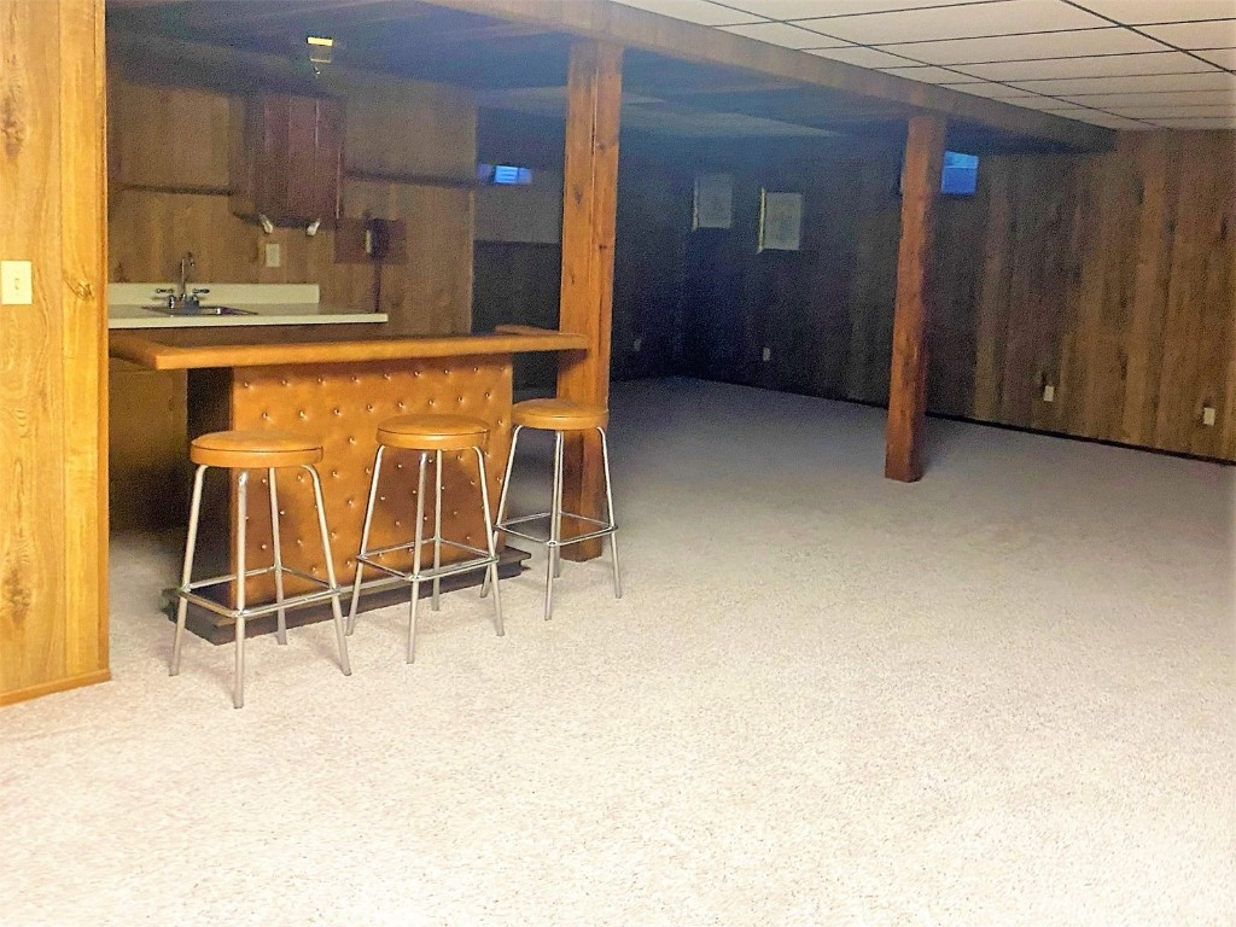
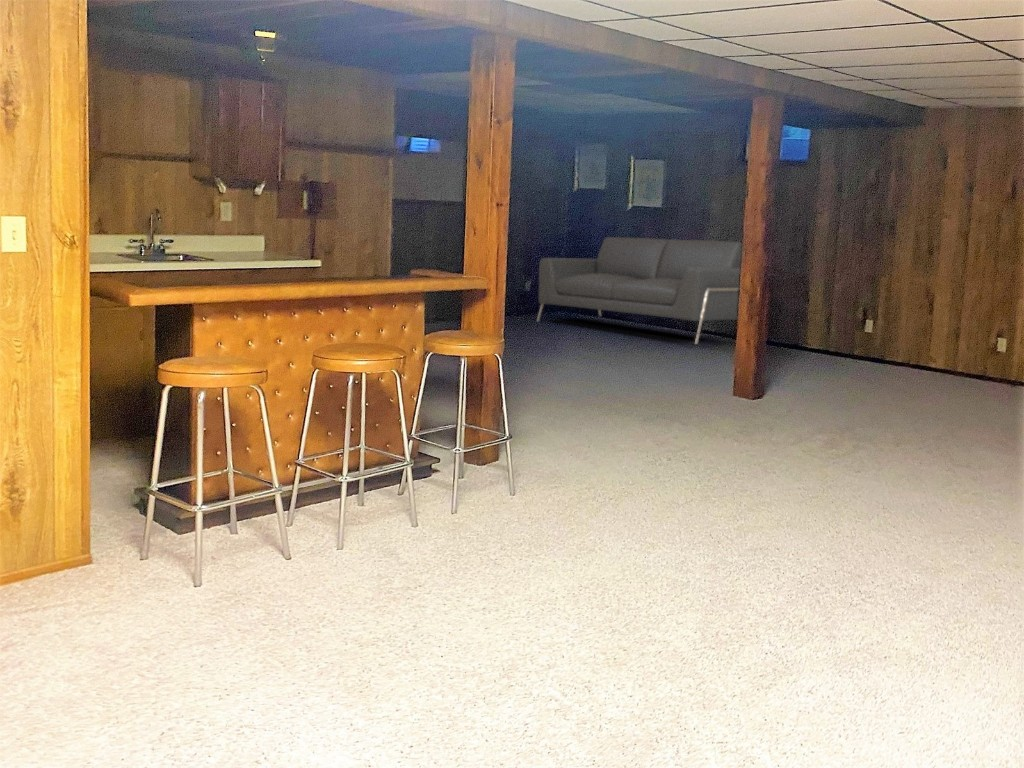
+ sofa [536,236,743,345]
